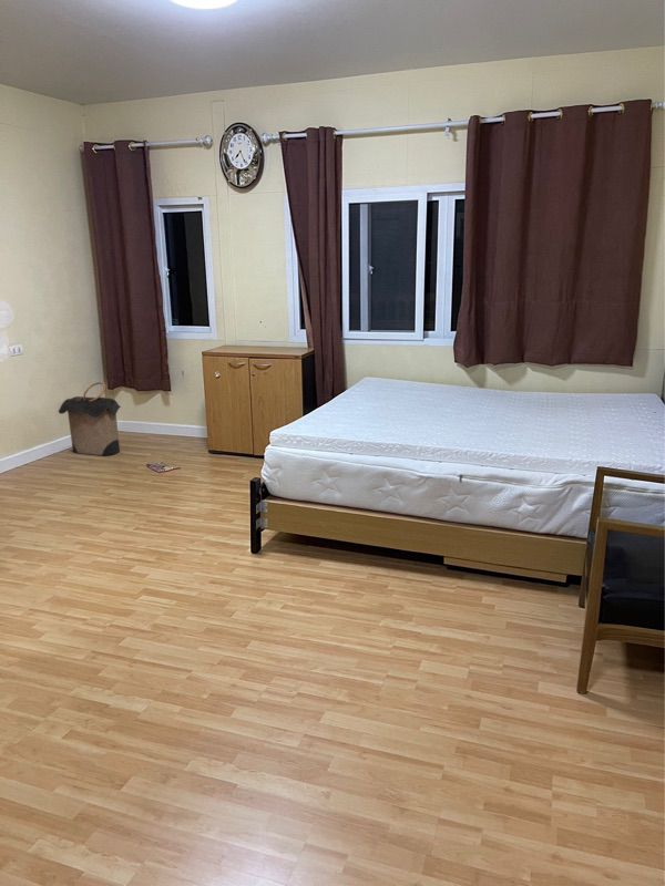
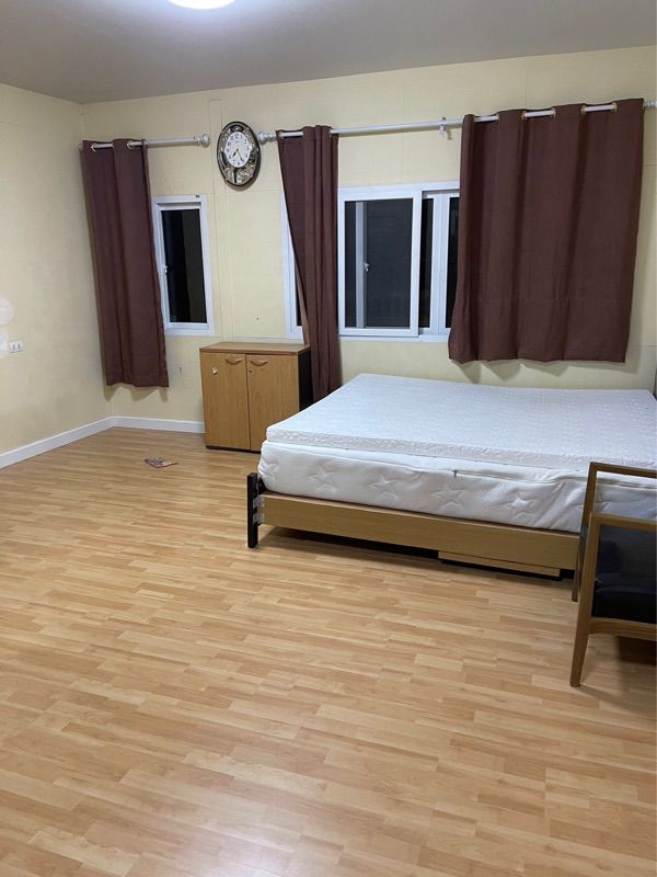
- laundry hamper [58,381,122,456]
